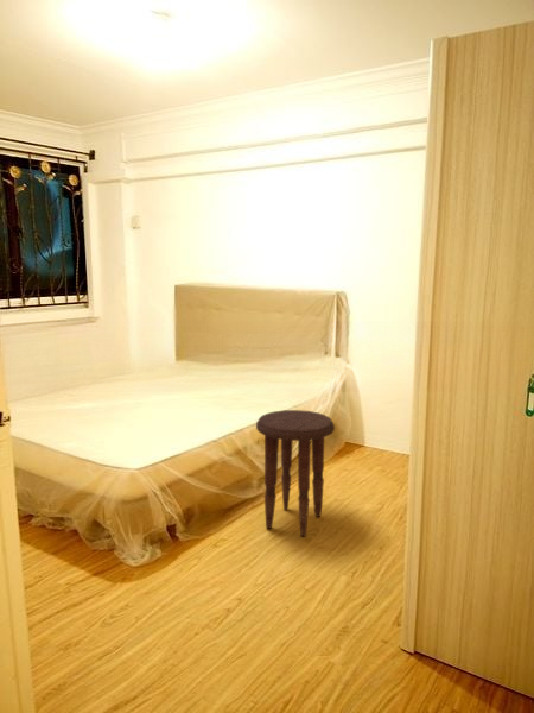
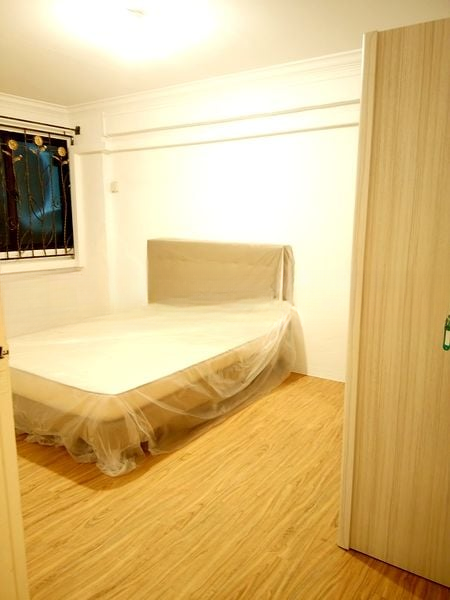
- side table [255,409,336,538]
